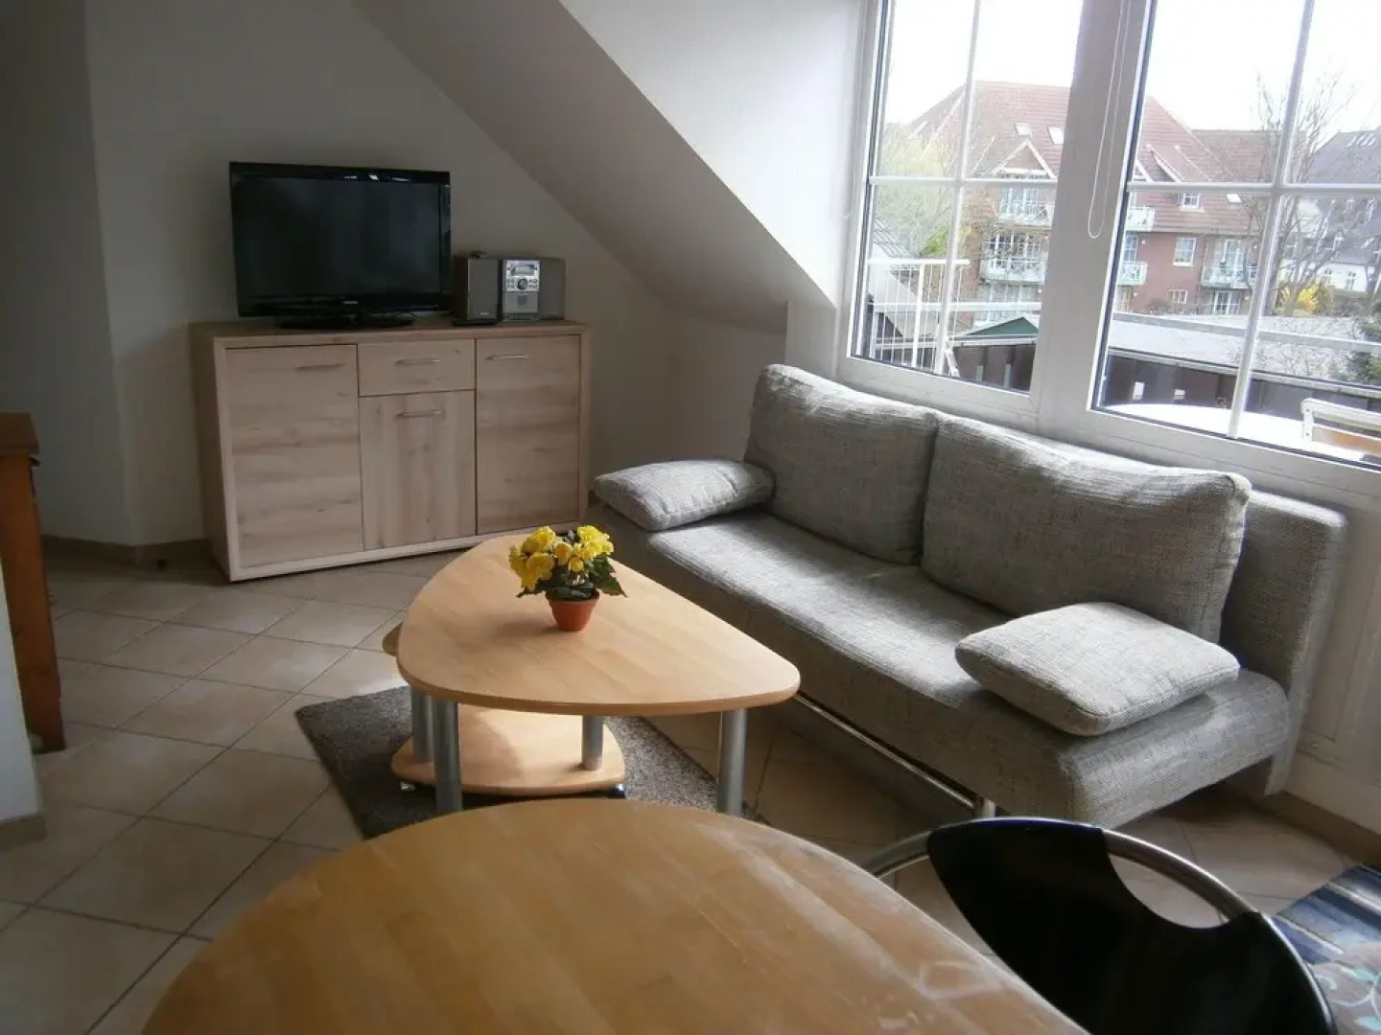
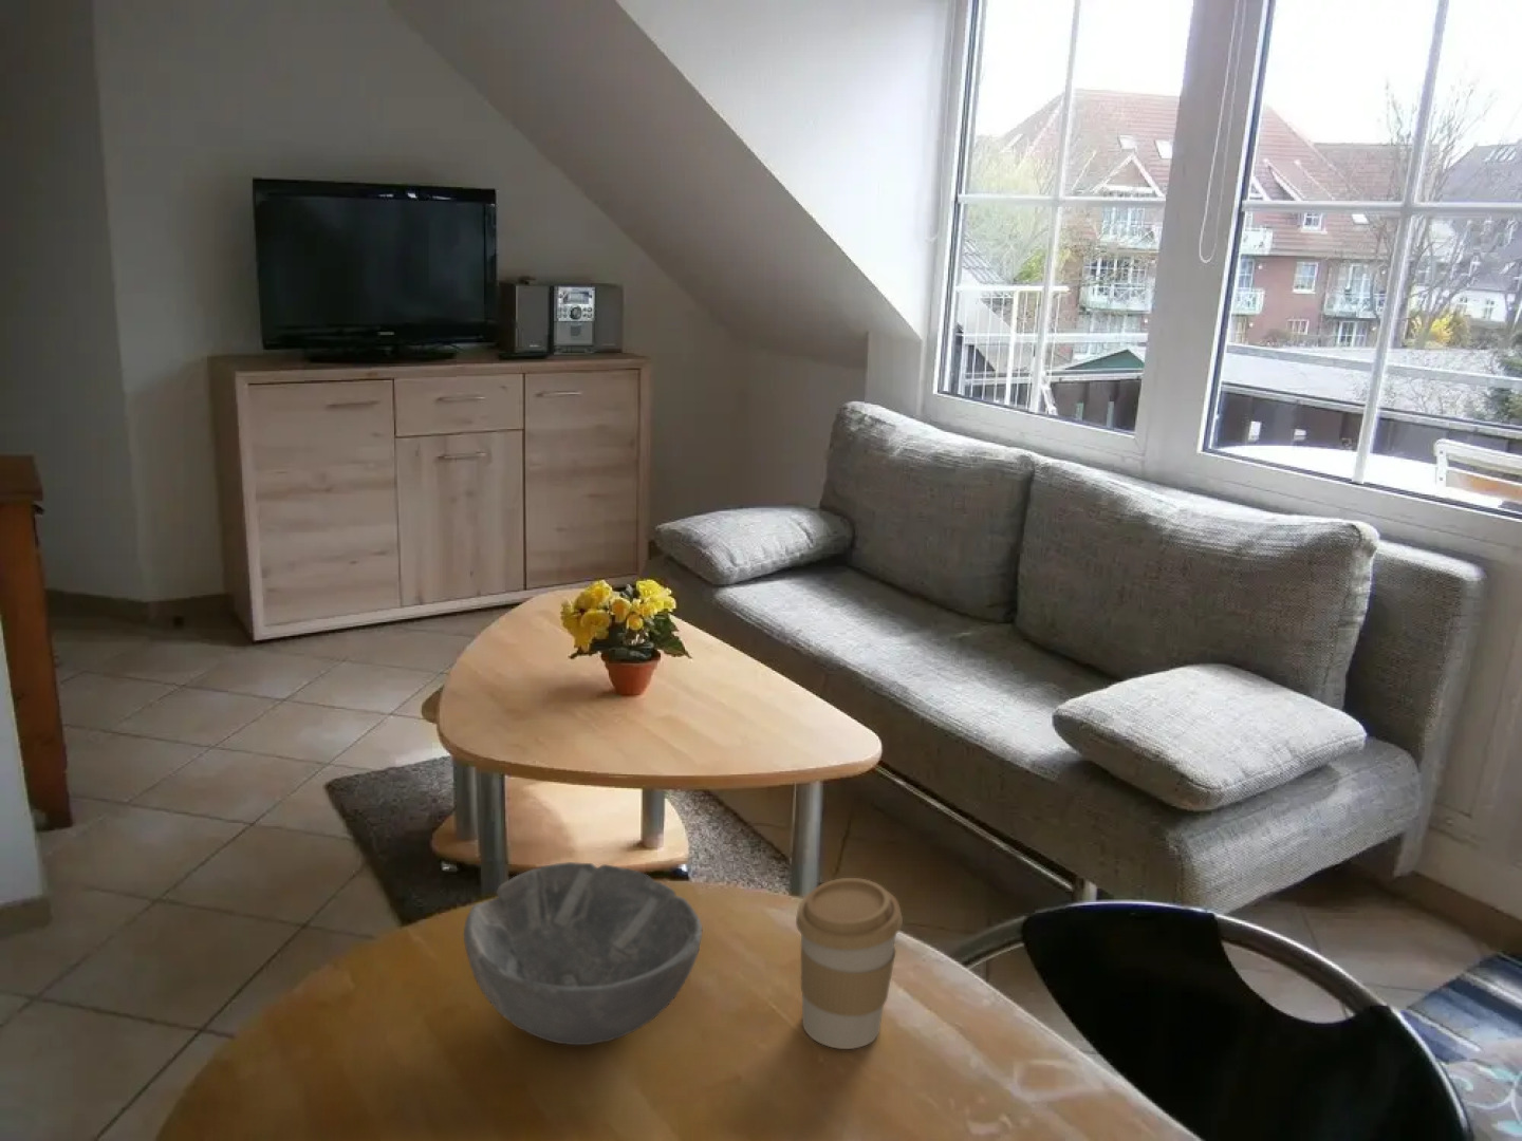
+ bowl [463,861,702,1046]
+ coffee cup [795,877,904,1050]
